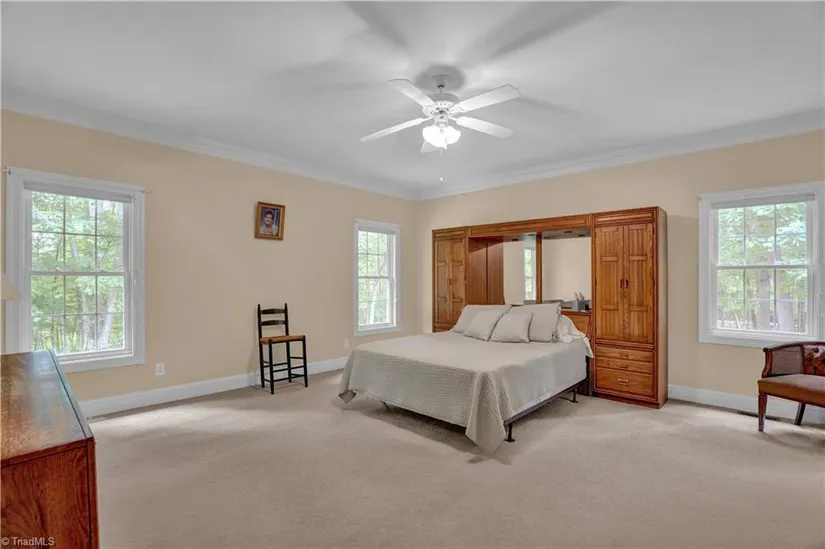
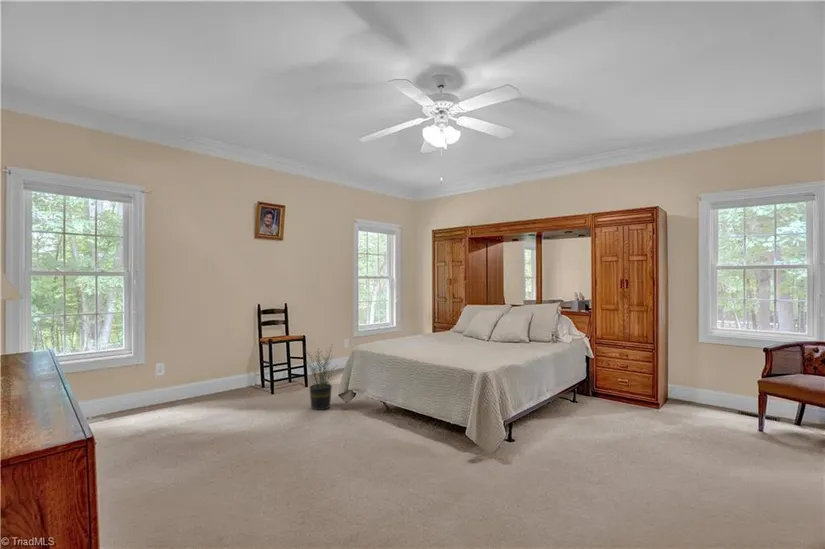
+ potted plant [302,345,338,411]
